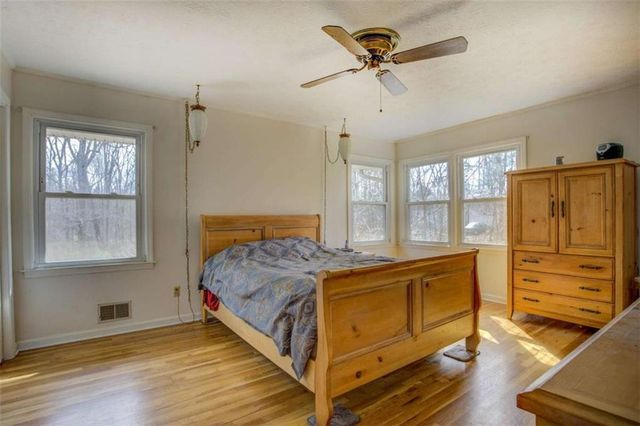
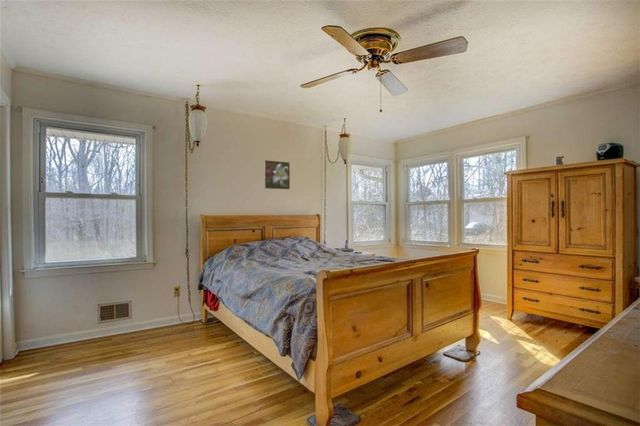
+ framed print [264,159,291,190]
